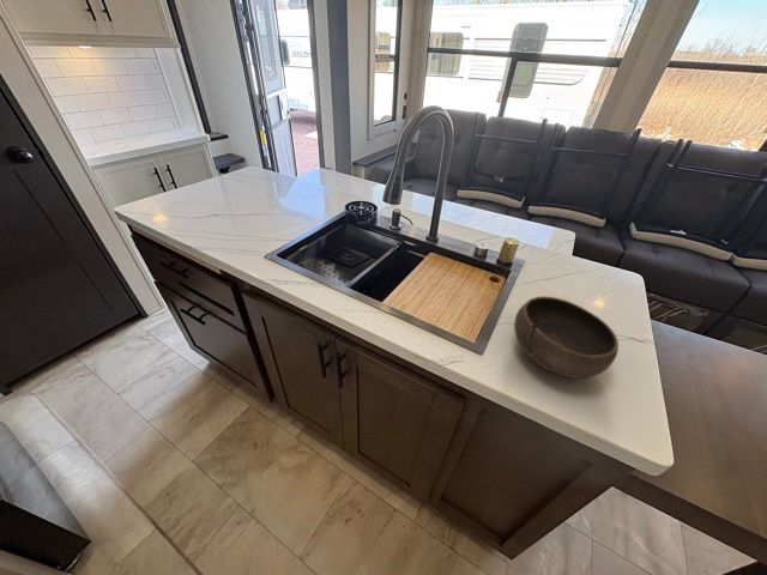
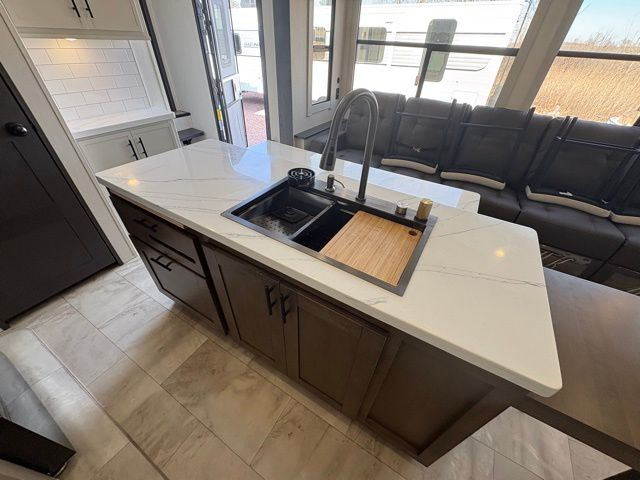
- bowl [513,295,620,380]
